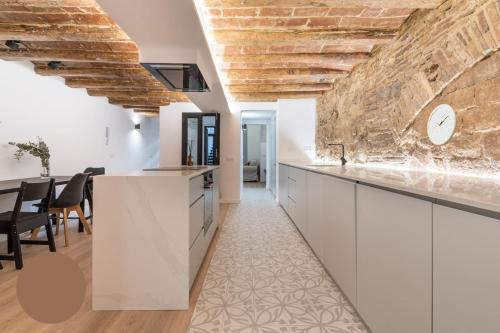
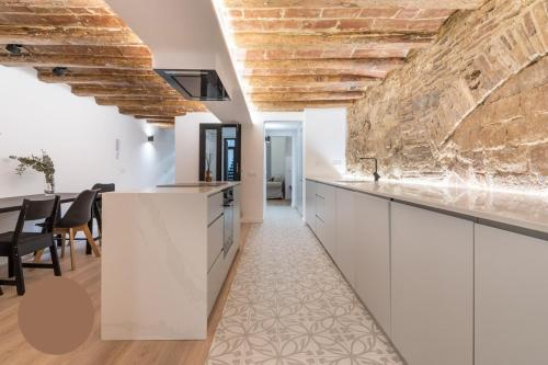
- wall clock [426,103,458,147]
